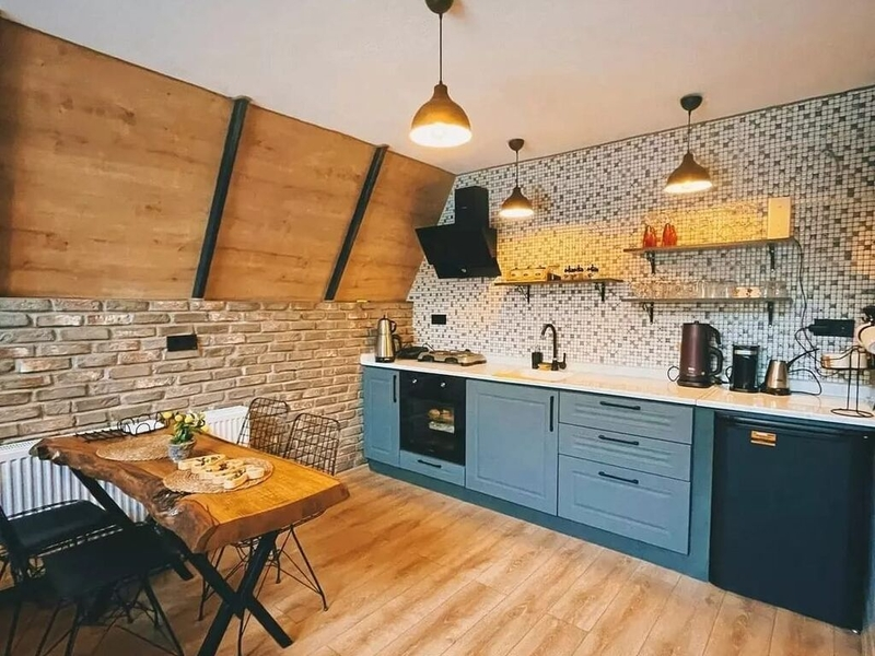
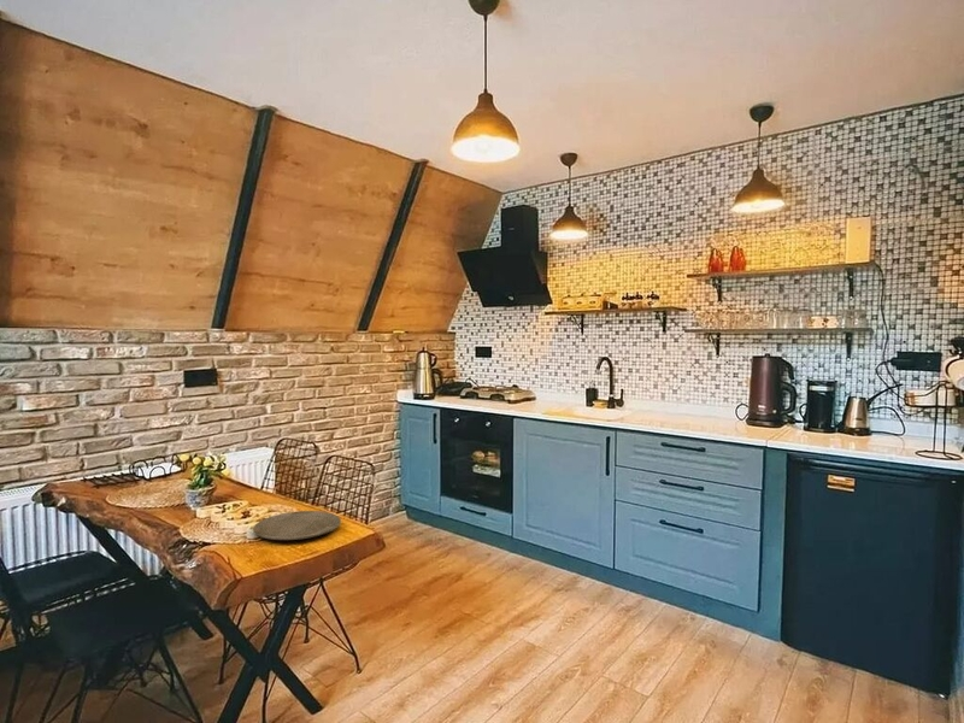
+ plate [252,510,342,541]
